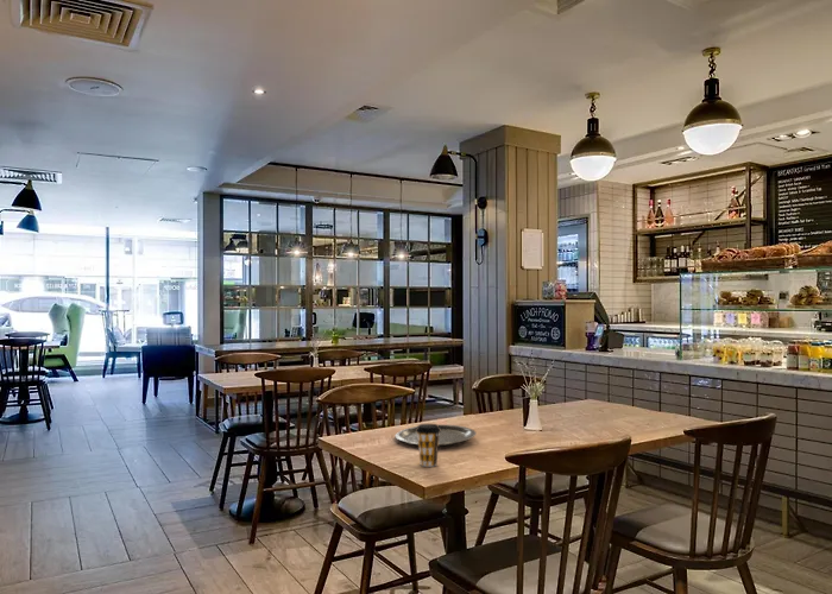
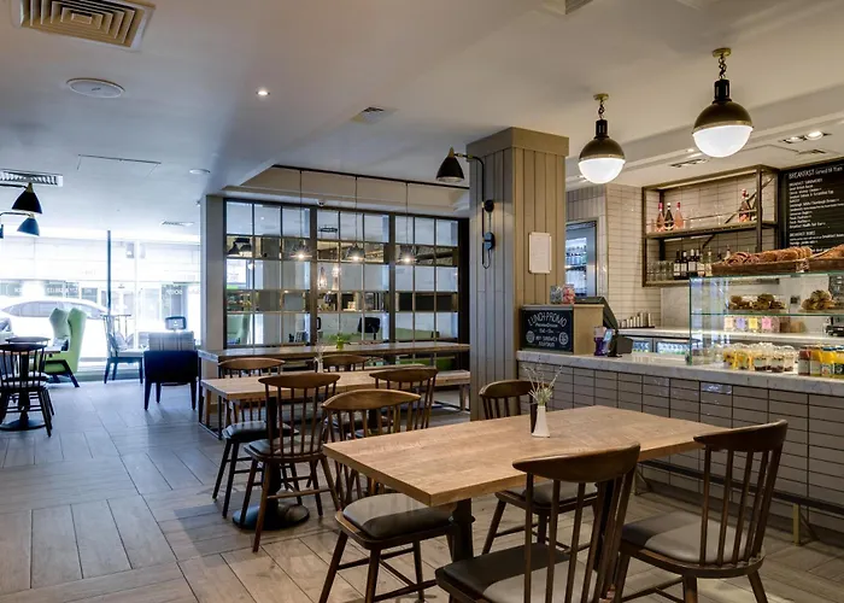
- coffee cup [416,423,441,468]
- plate [393,424,478,448]
